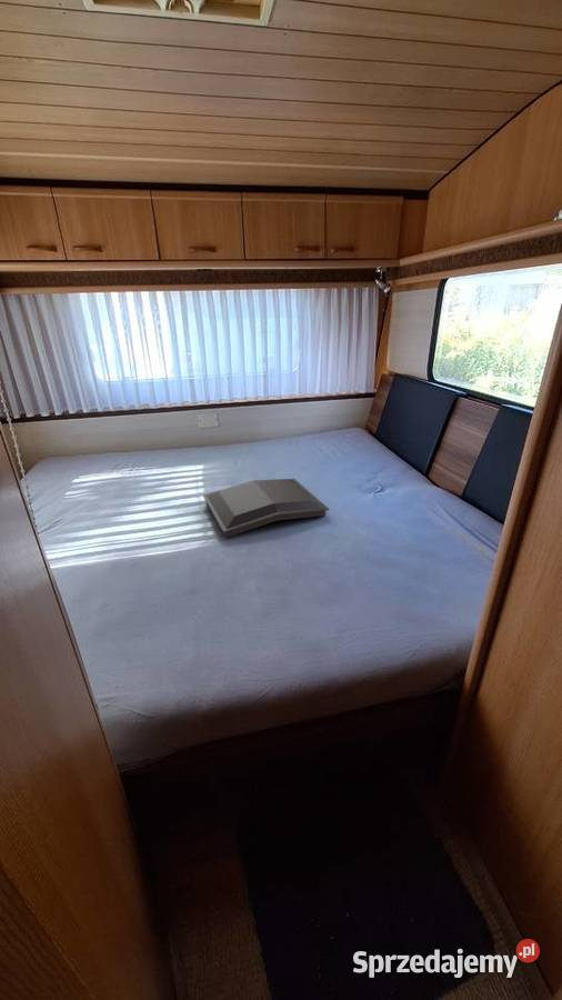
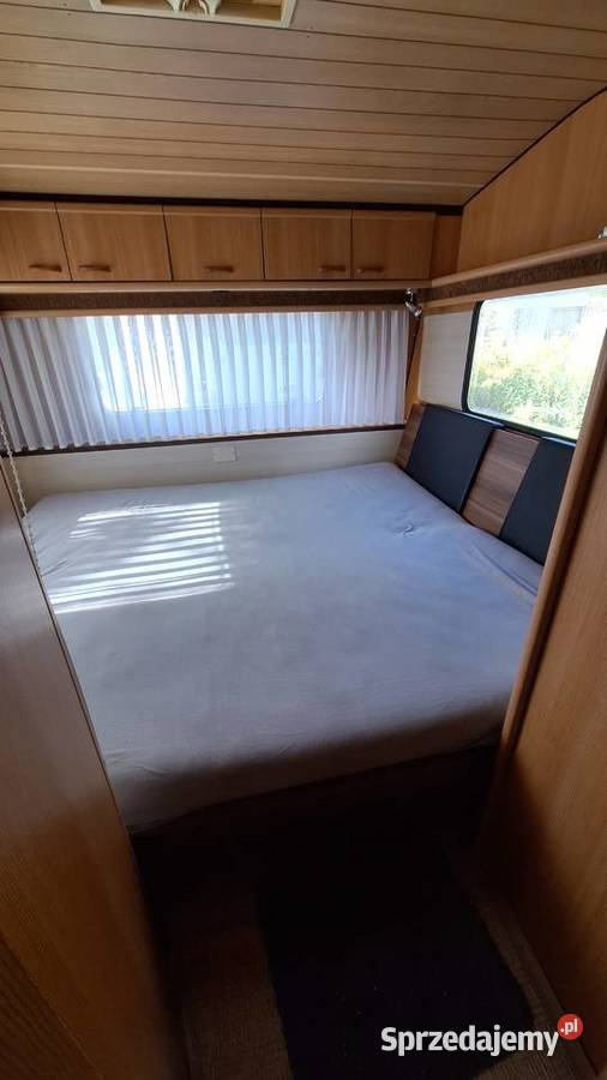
- serving tray [202,478,330,538]
